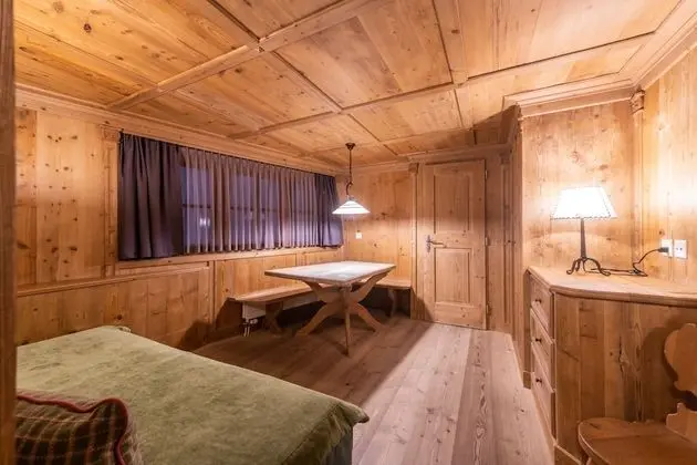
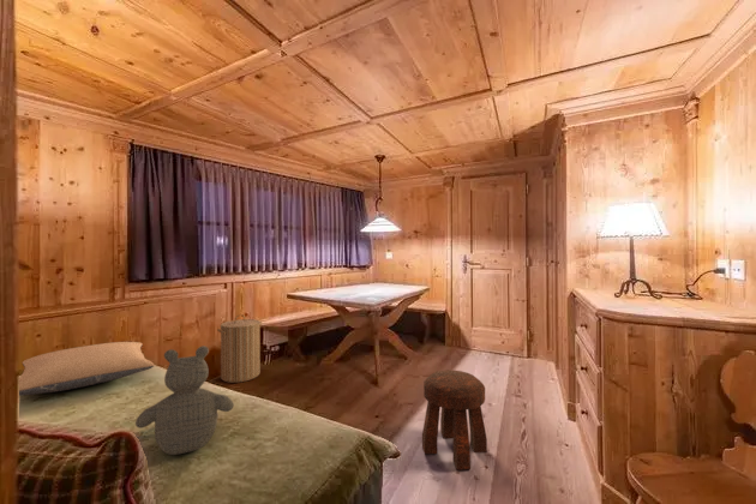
+ laundry hamper [216,313,263,384]
+ teddy bear [134,344,235,456]
+ stool [421,368,488,472]
+ pillow [18,341,155,397]
